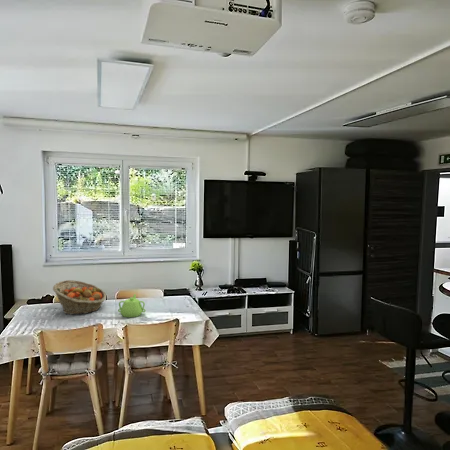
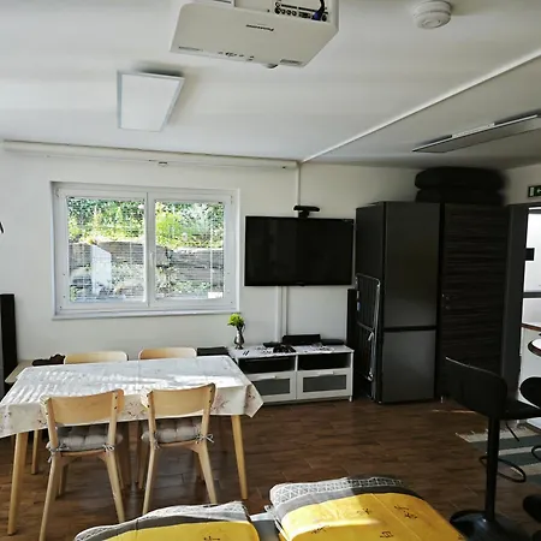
- teapot [117,293,147,318]
- fruit basket [52,279,107,316]
